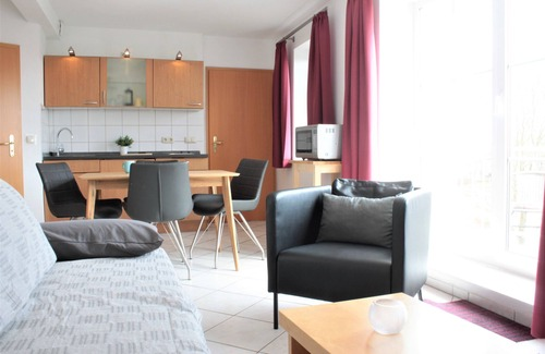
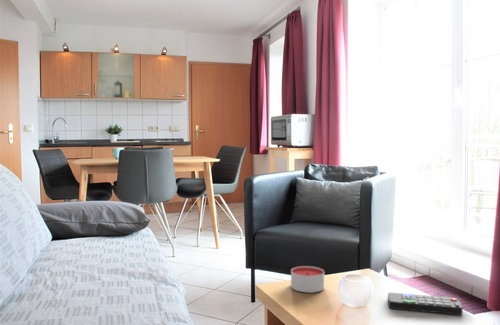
+ candle [290,265,325,294]
+ remote control [387,292,463,316]
